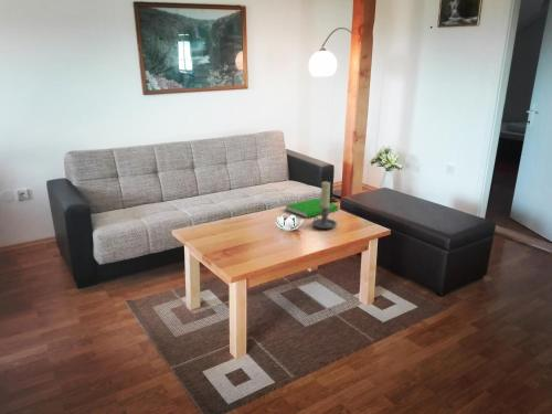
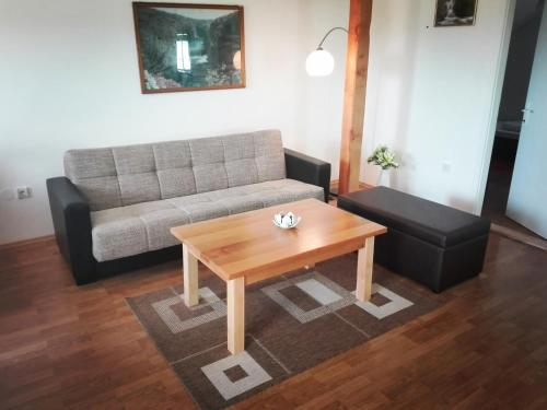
- candle holder [311,180,338,230]
- book [284,198,340,219]
